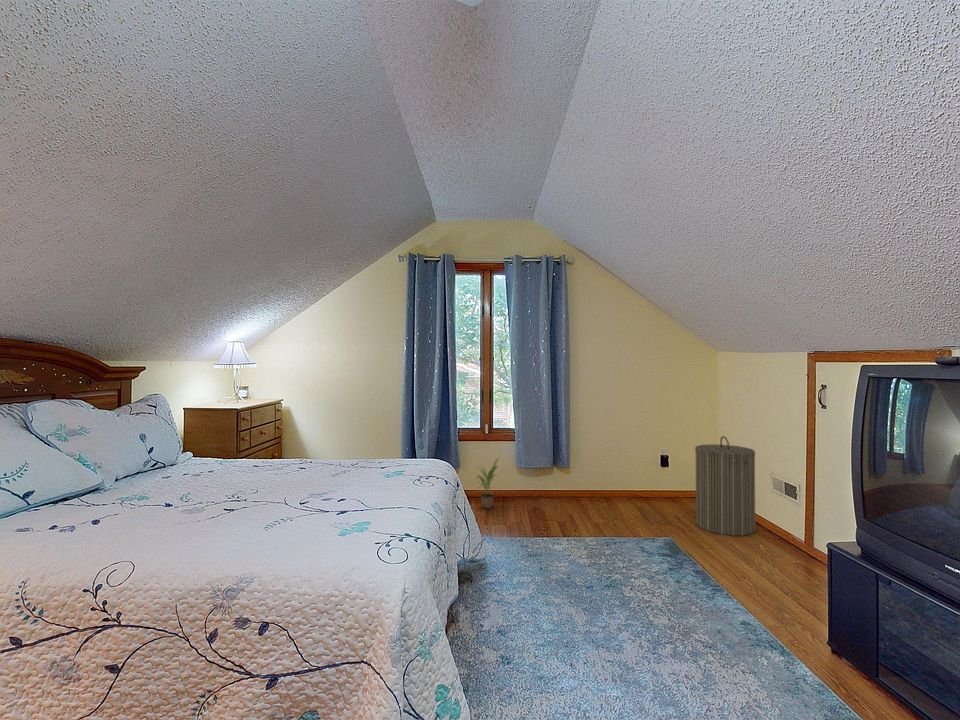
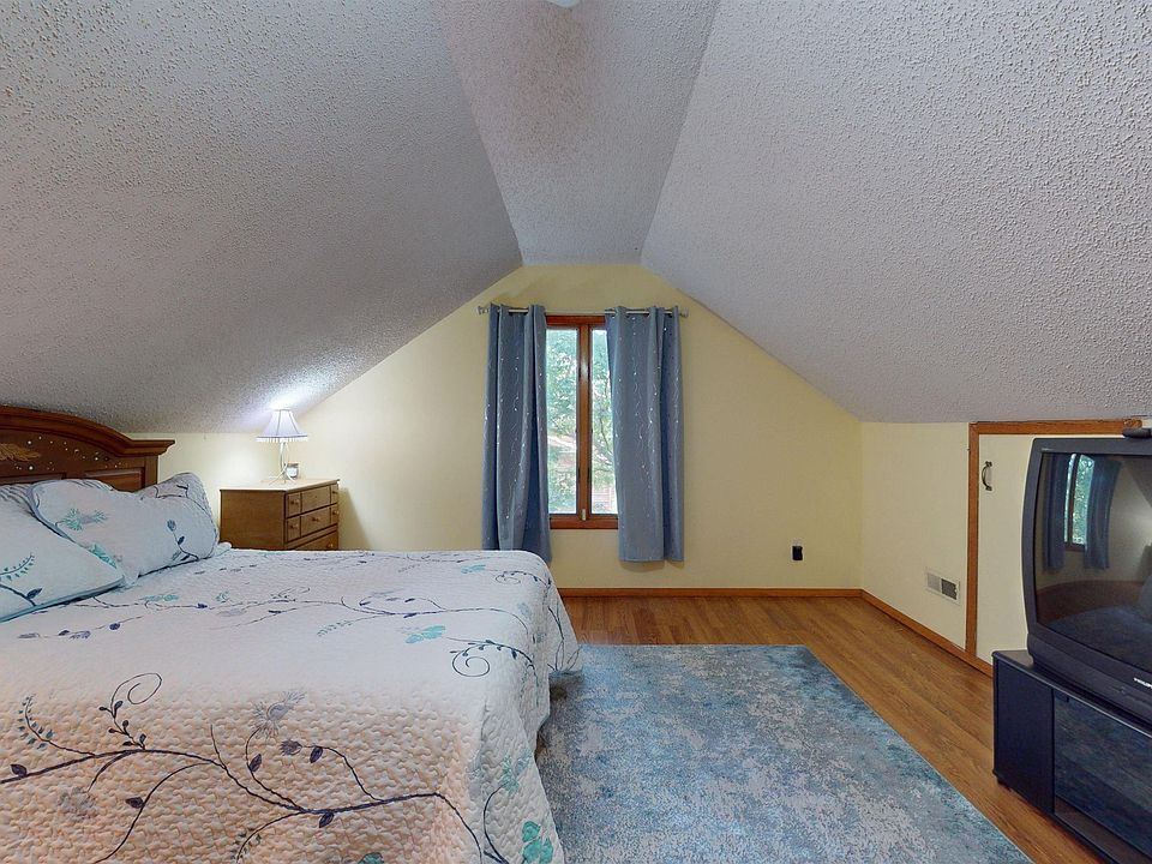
- laundry hamper [694,435,756,537]
- potted plant [473,457,504,509]
